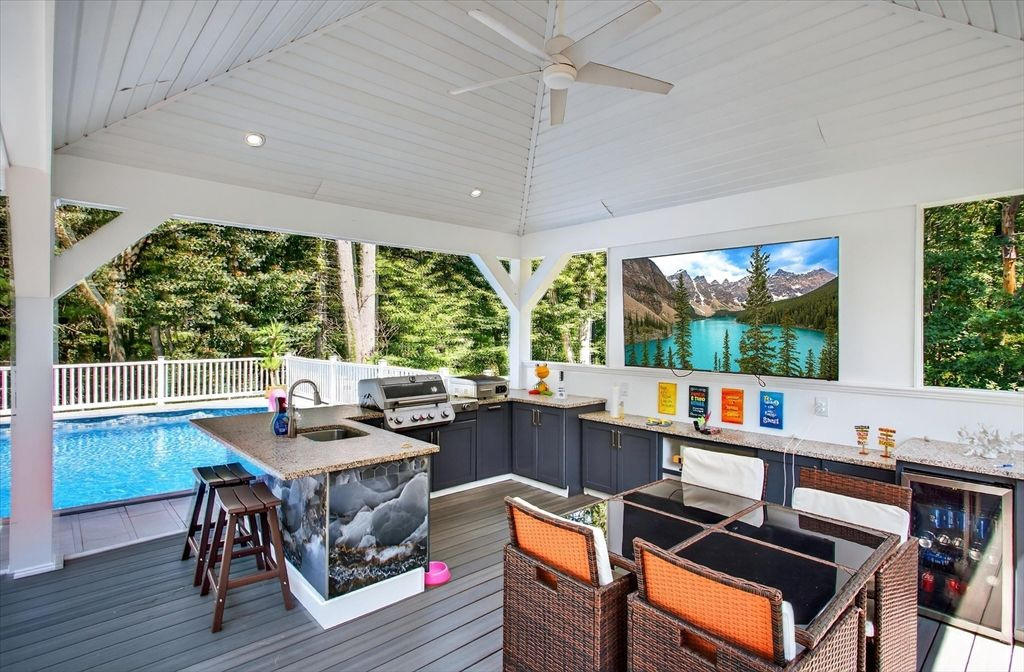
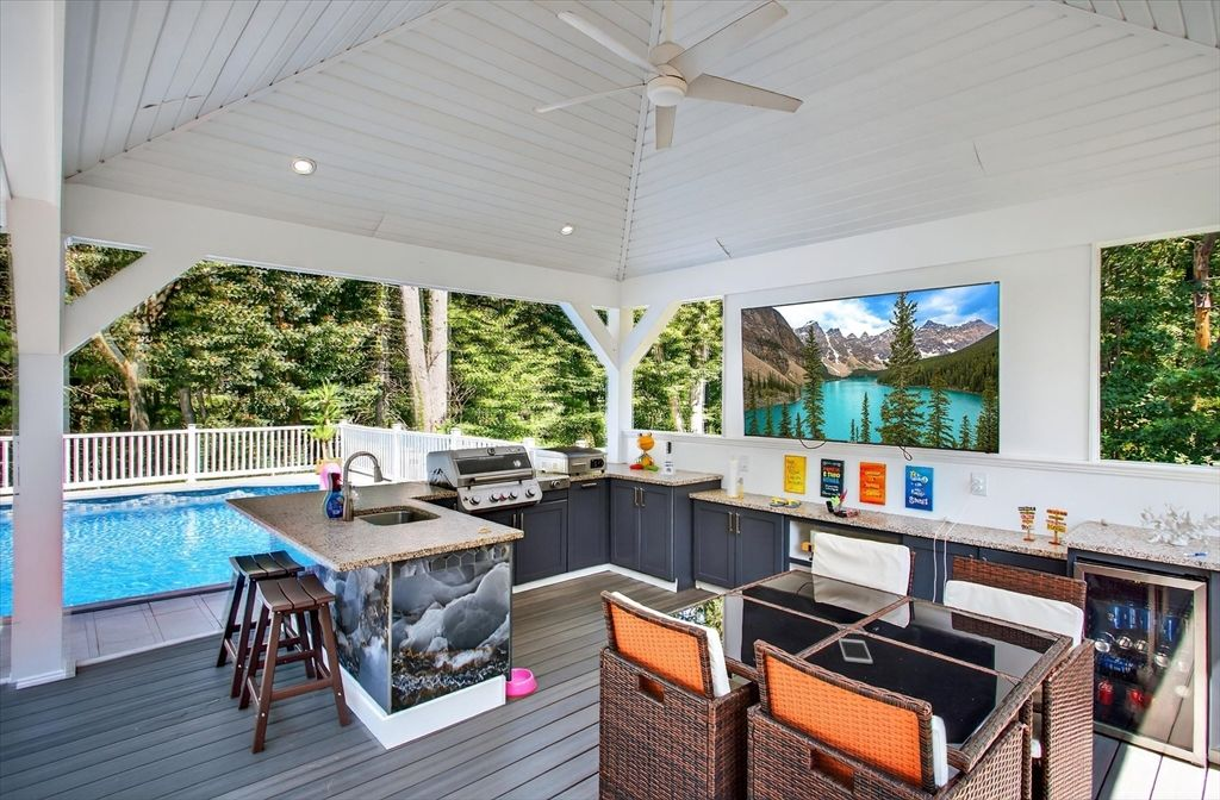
+ cell phone [838,637,873,664]
